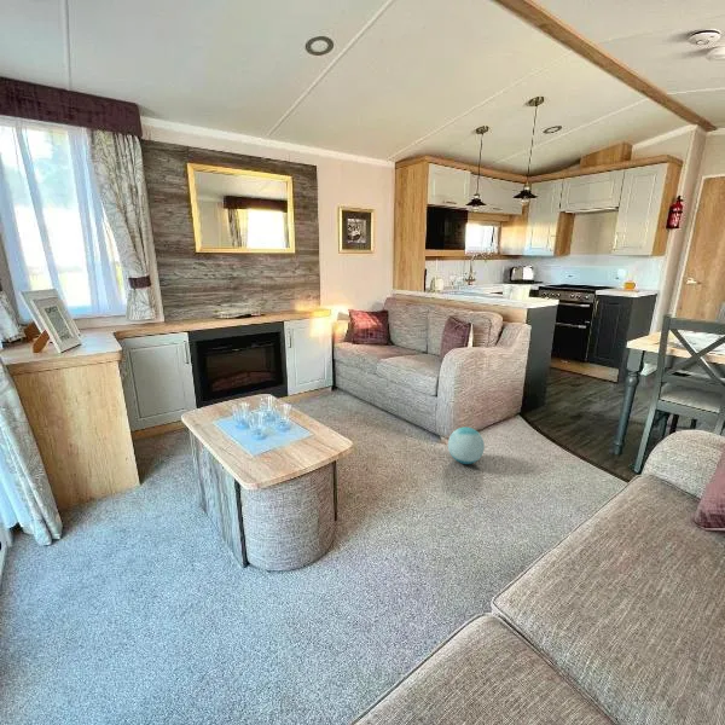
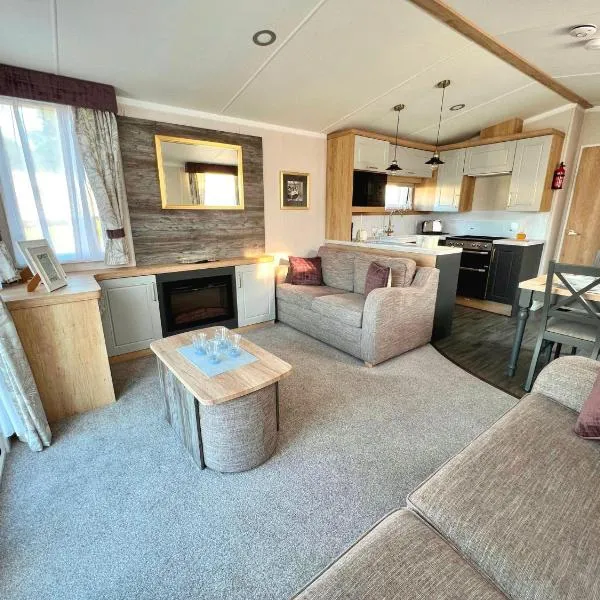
- ball [447,425,486,465]
